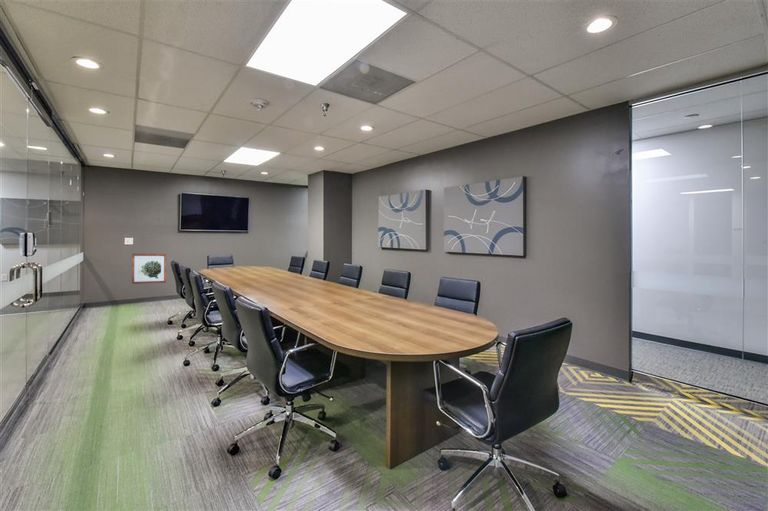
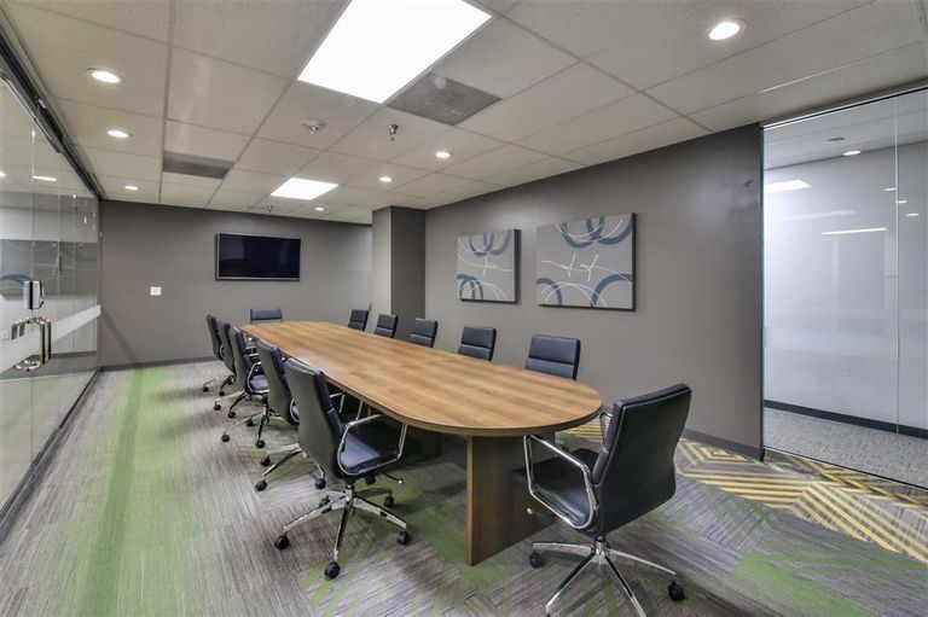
- wall art [131,253,167,285]
